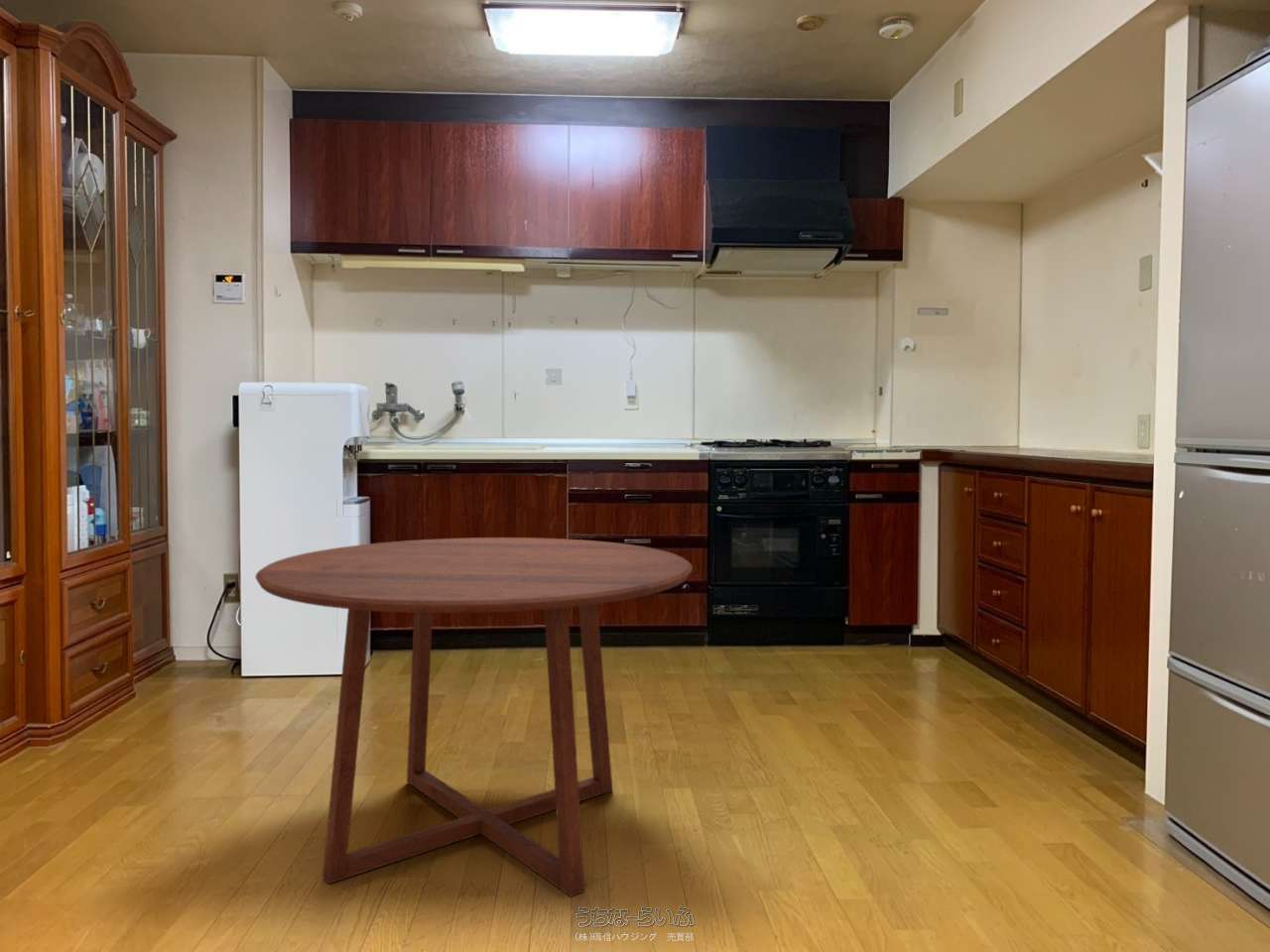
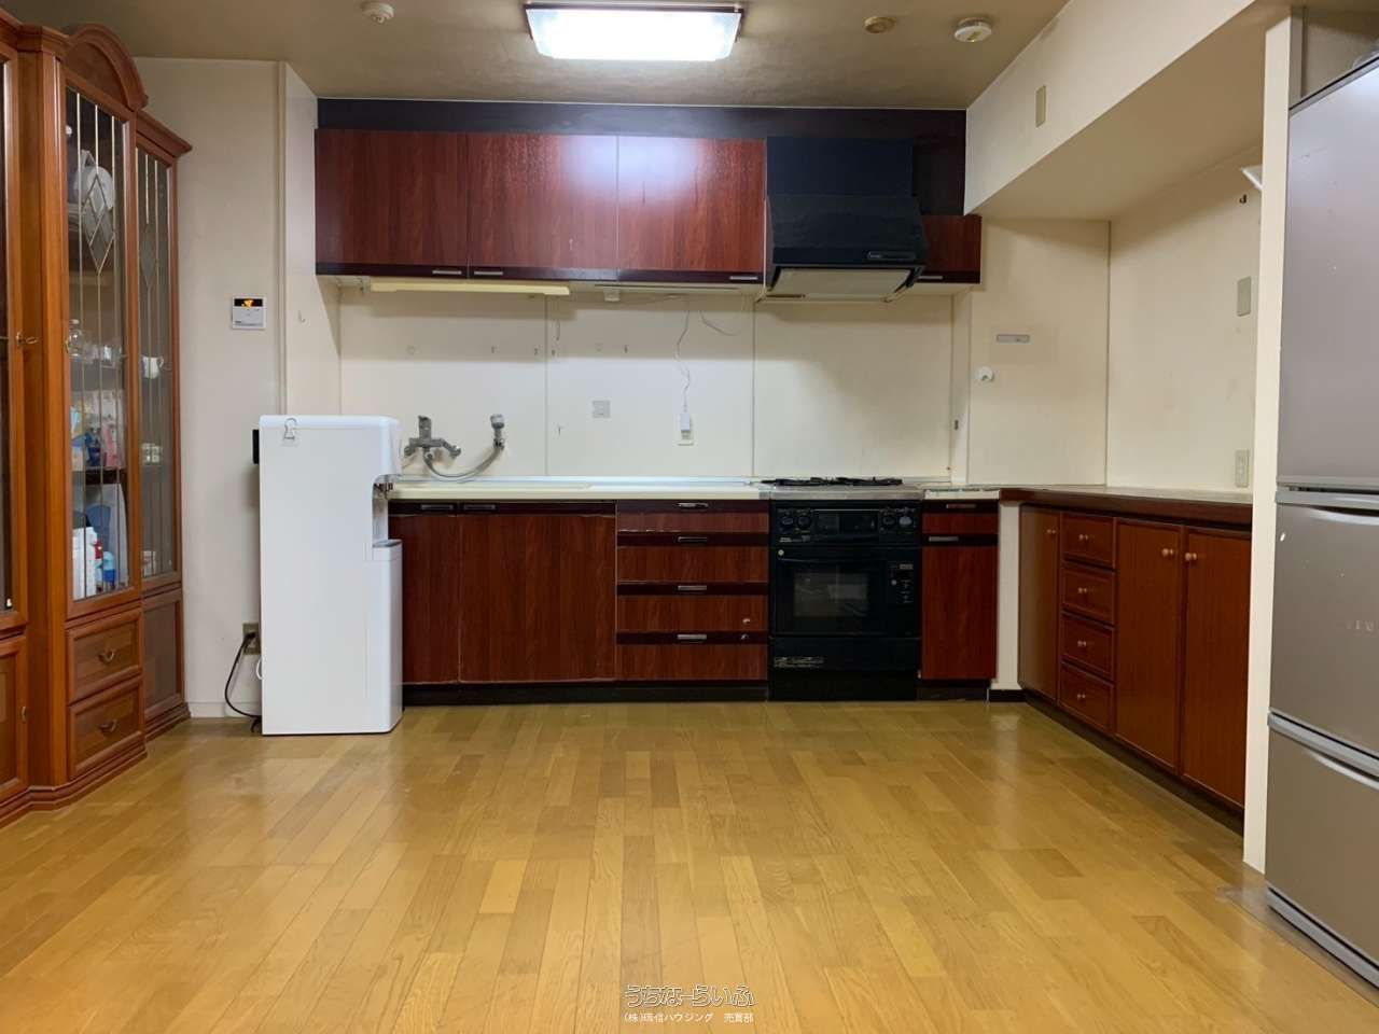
- round table [255,536,694,898]
